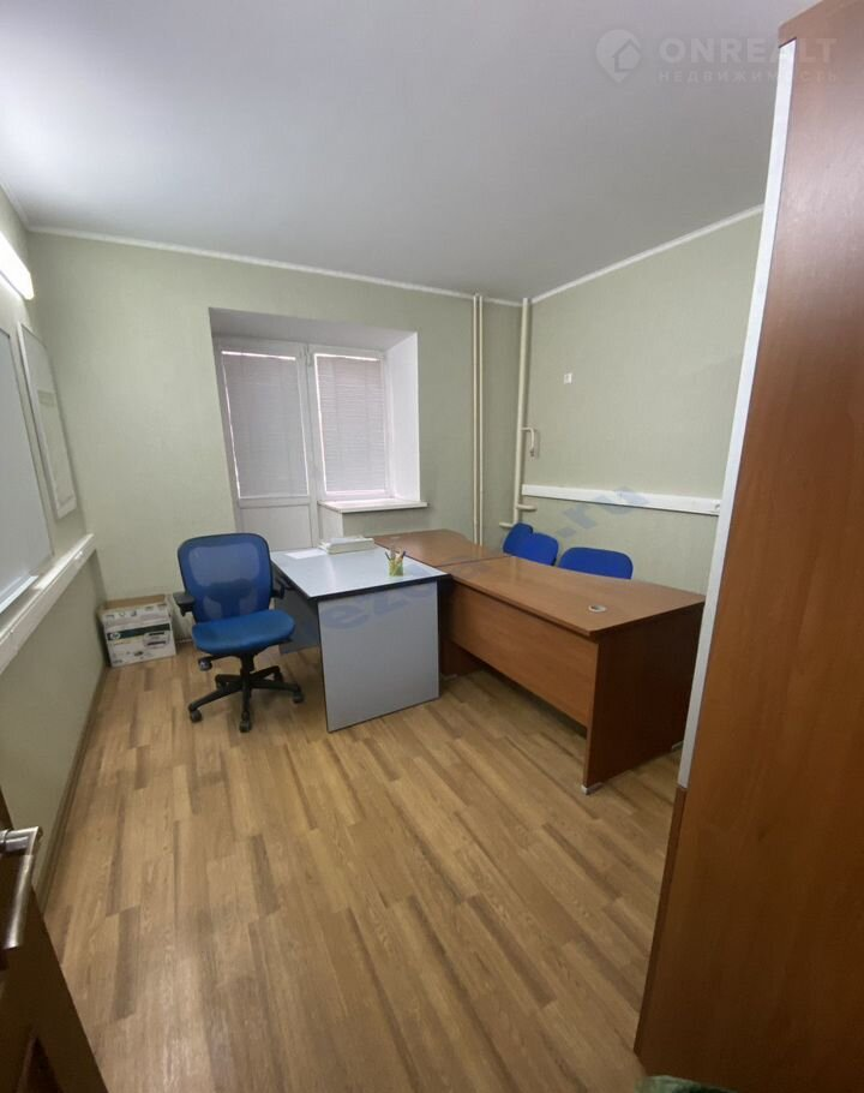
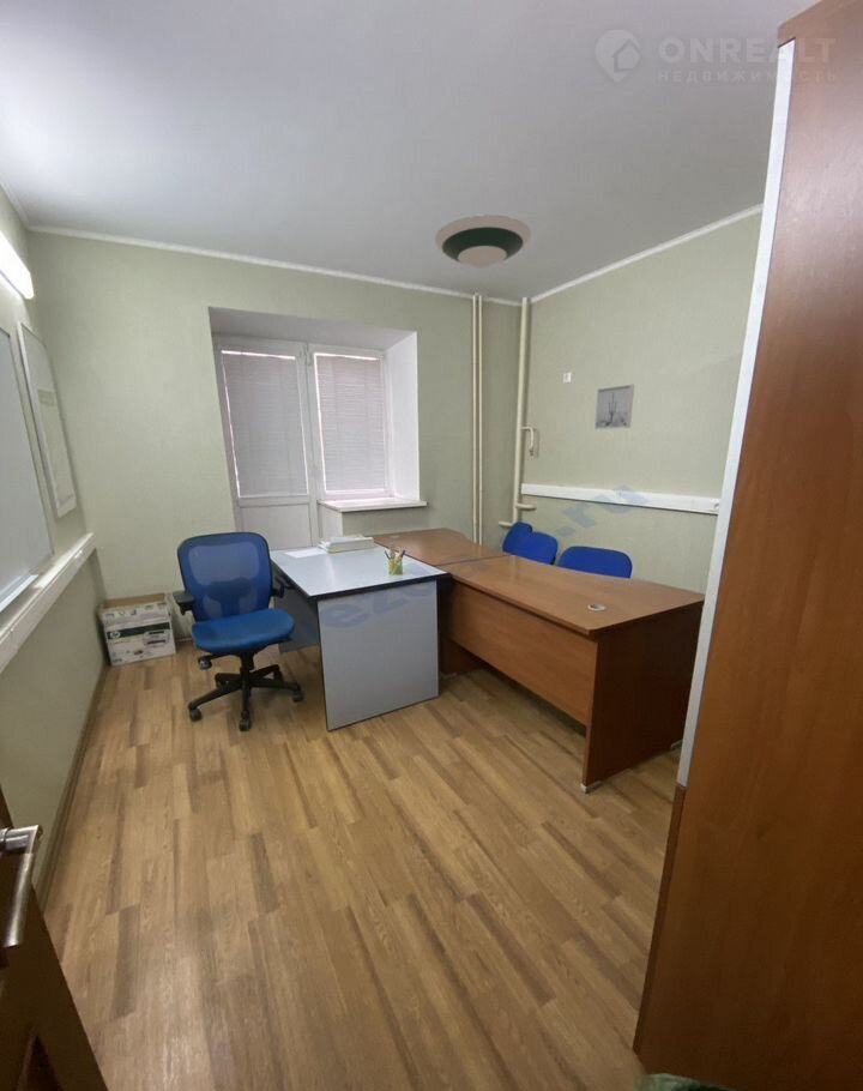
+ wall art [593,384,635,430]
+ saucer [434,213,532,270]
